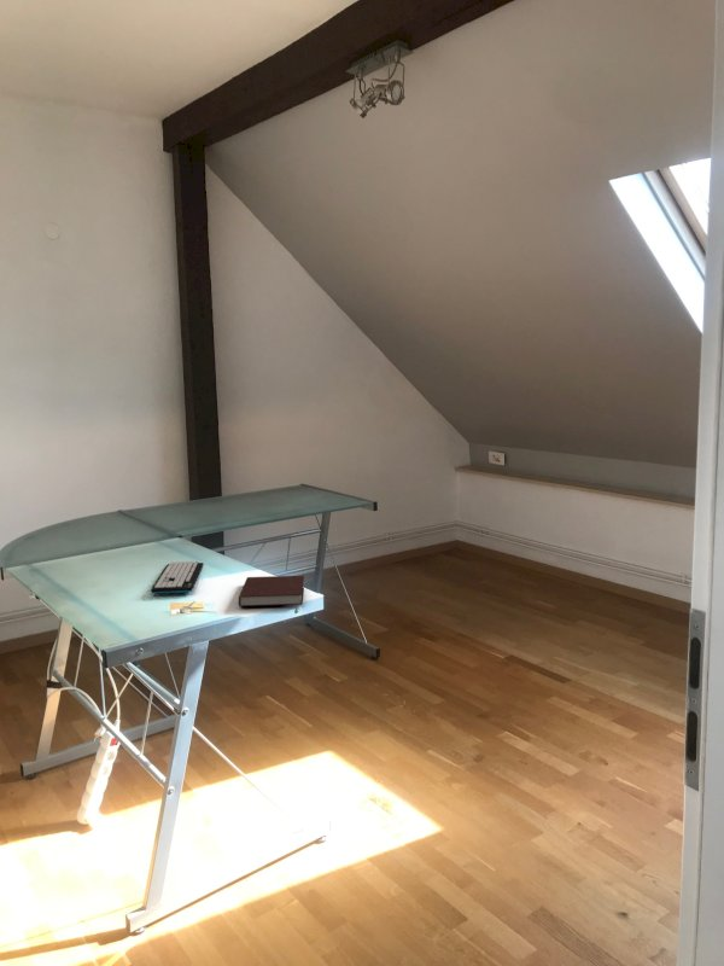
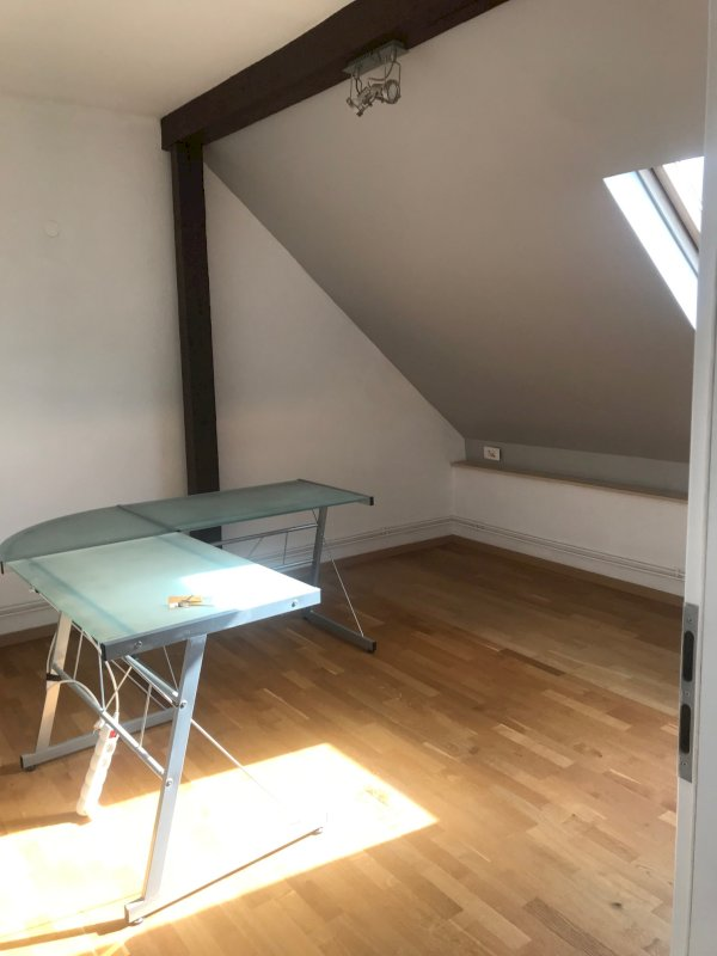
- notebook [238,575,305,607]
- keyboard [150,560,205,594]
